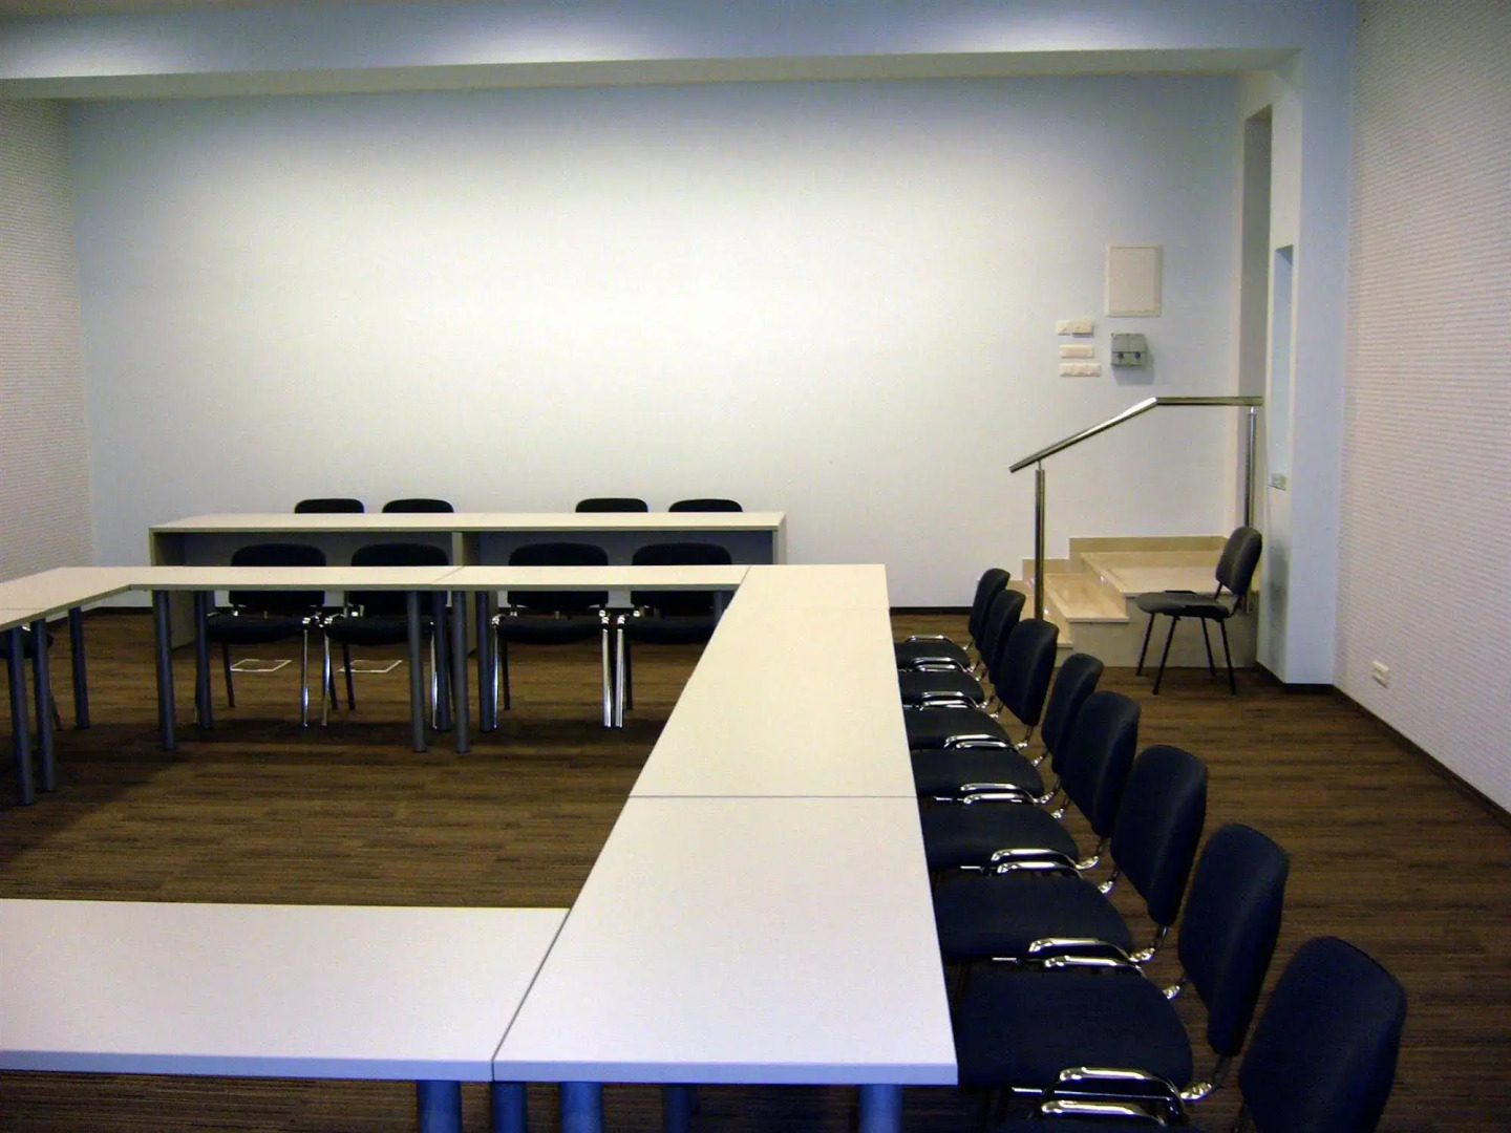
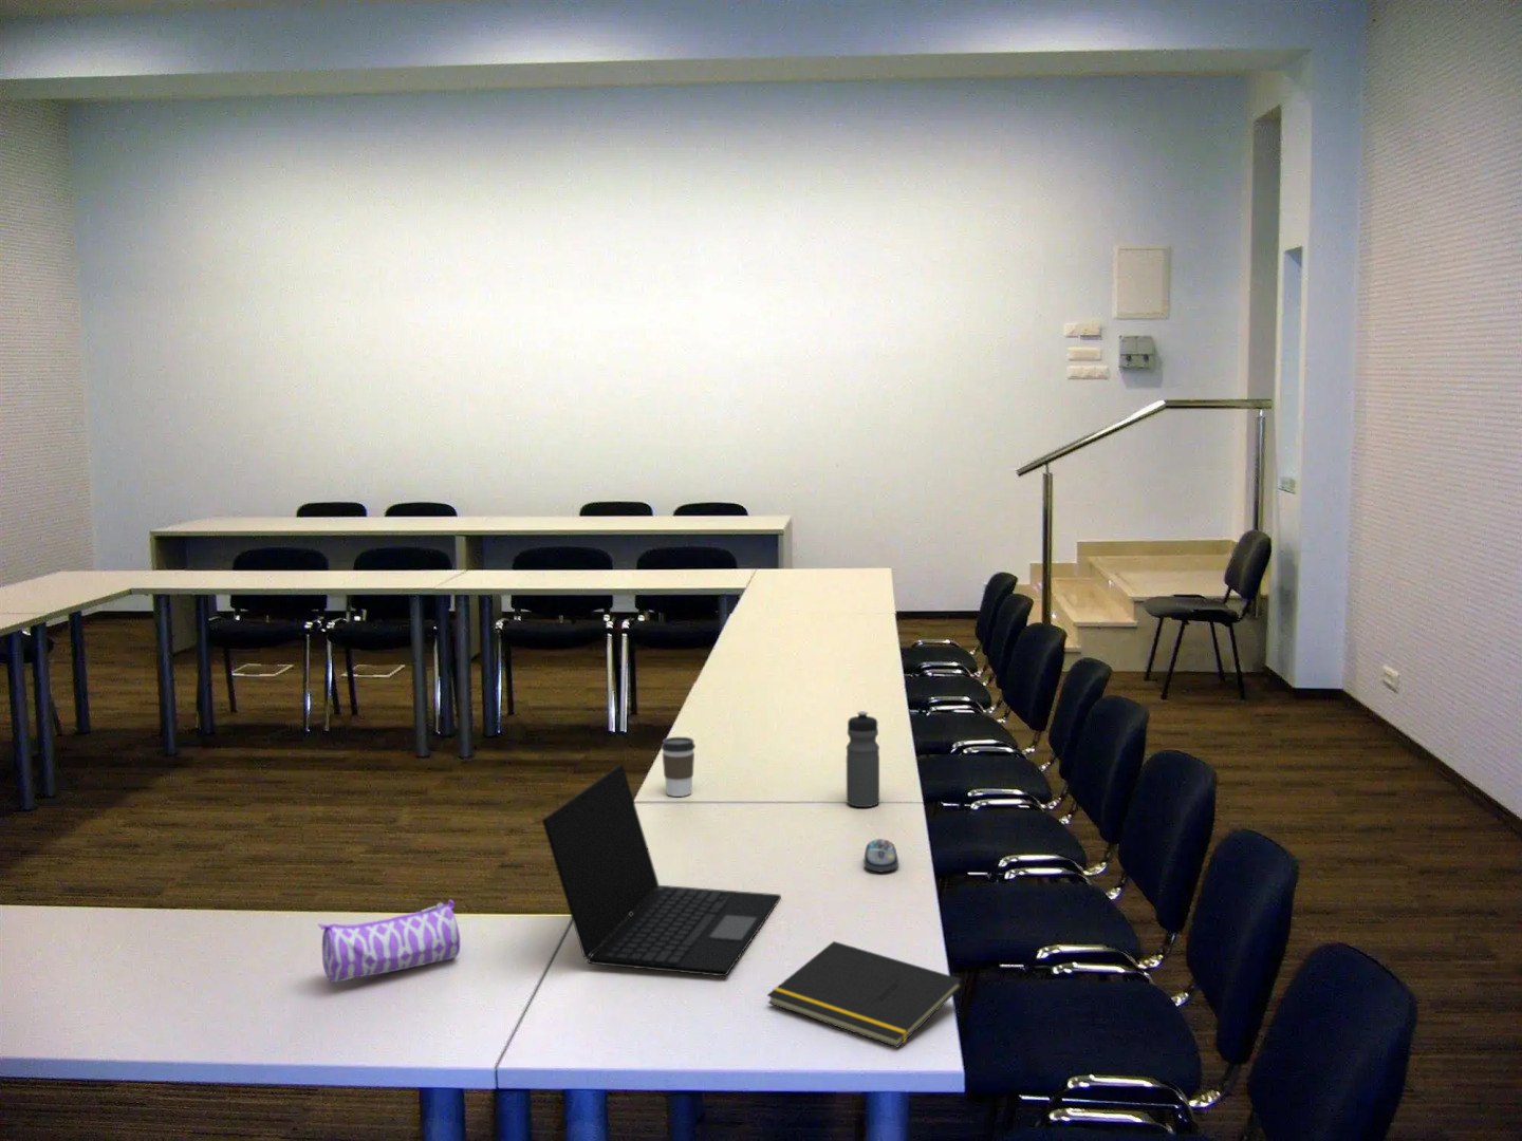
+ computer mouse [863,838,900,873]
+ water bottle [846,710,881,808]
+ pencil case [318,899,461,984]
+ coffee cup [660,736,696,798]
+ notepad [766,941,962,1049]
+ laptop [542,762,783,977]
